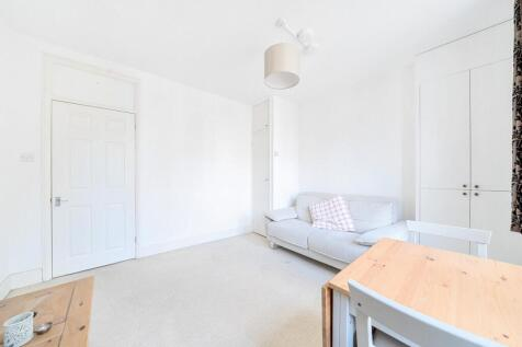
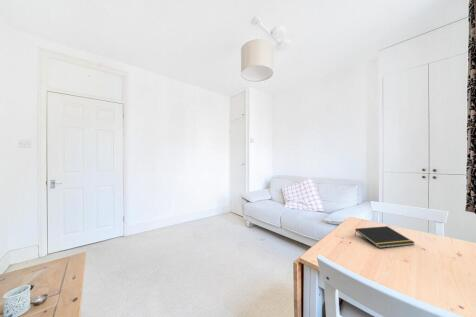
+ notepad [354,225,416,249]
